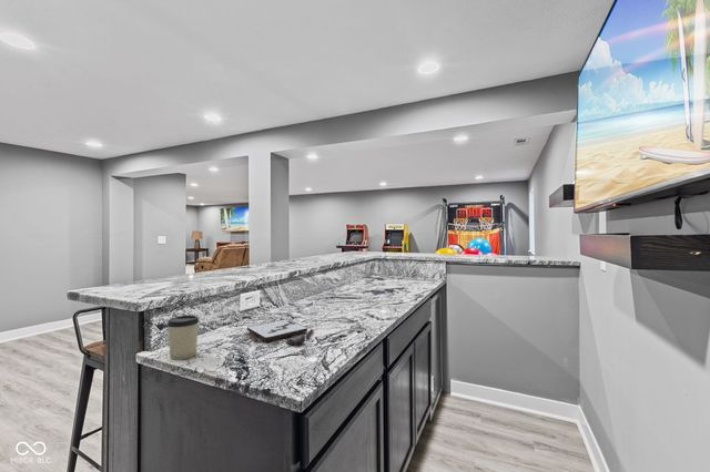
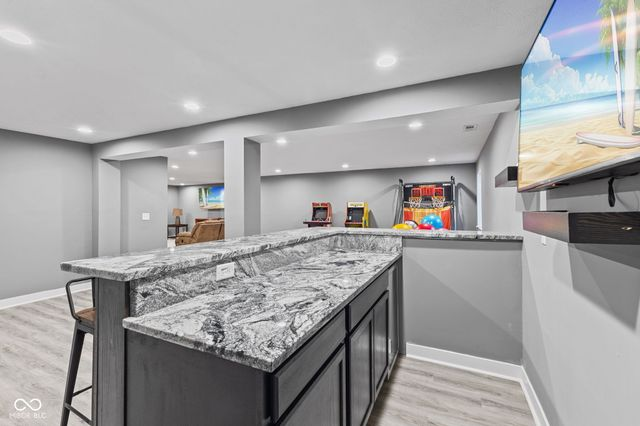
- cup [166,315,200,361]
- board game [246,317,315,346]
